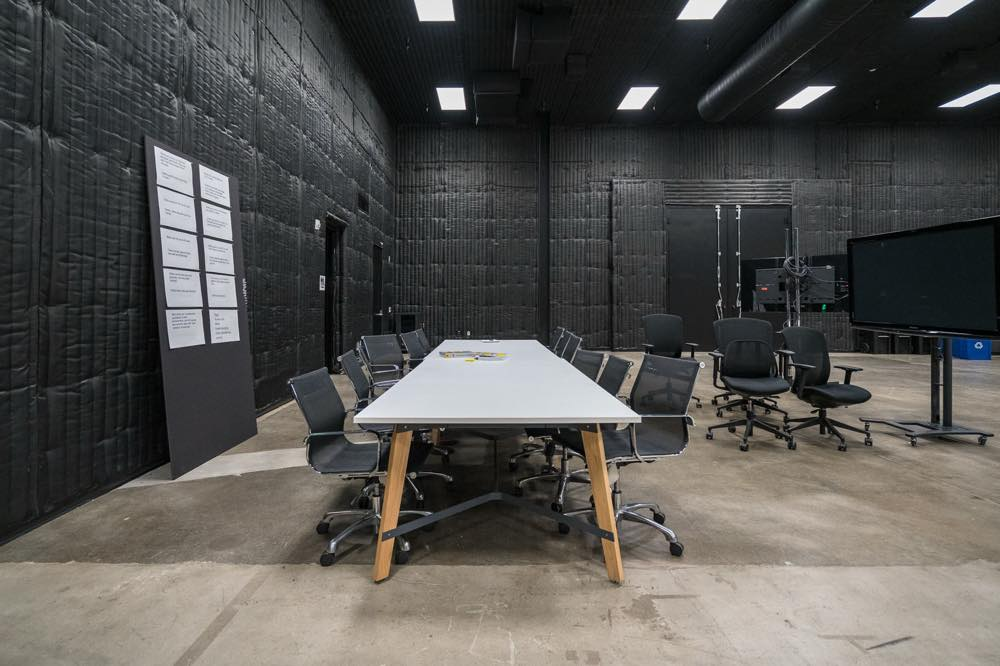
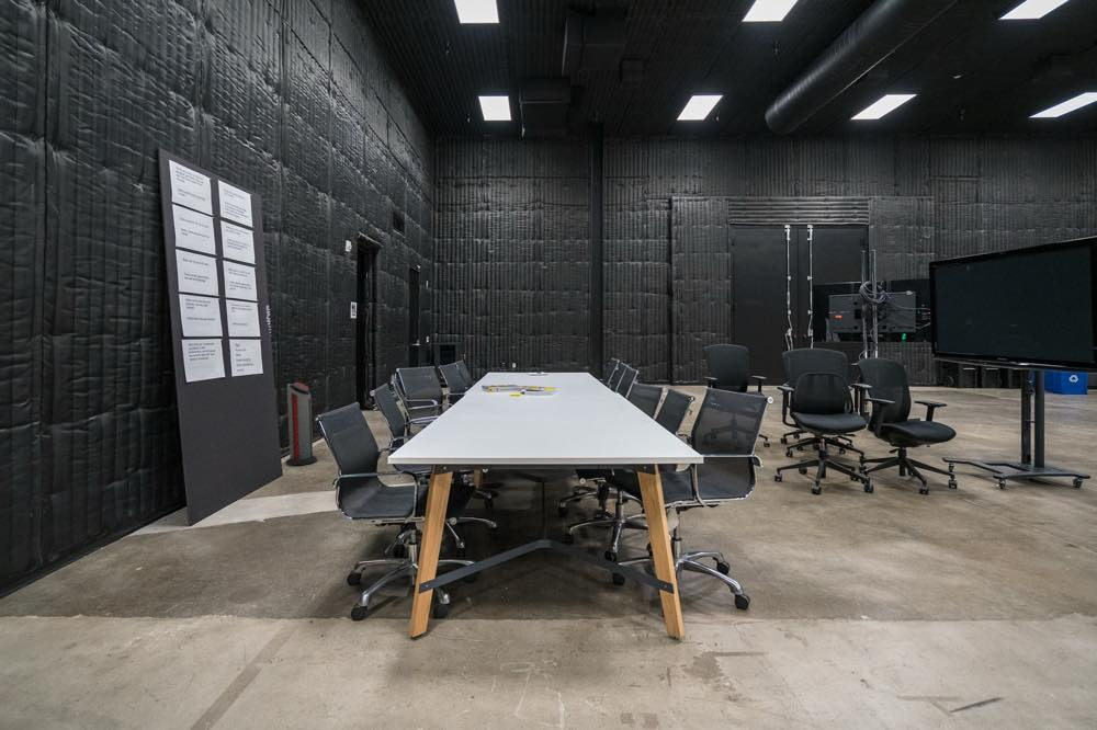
+ air purifier [284,381,318,467]
